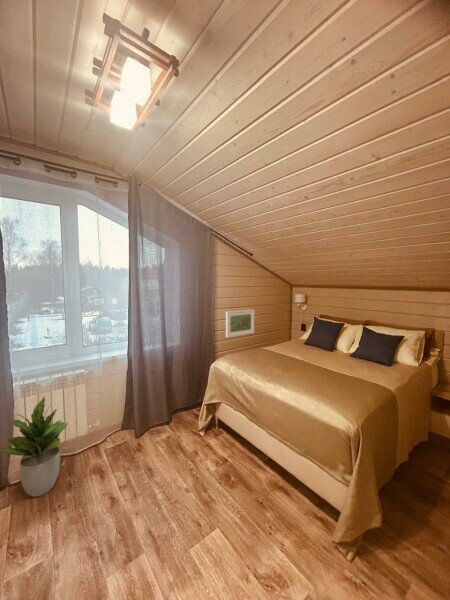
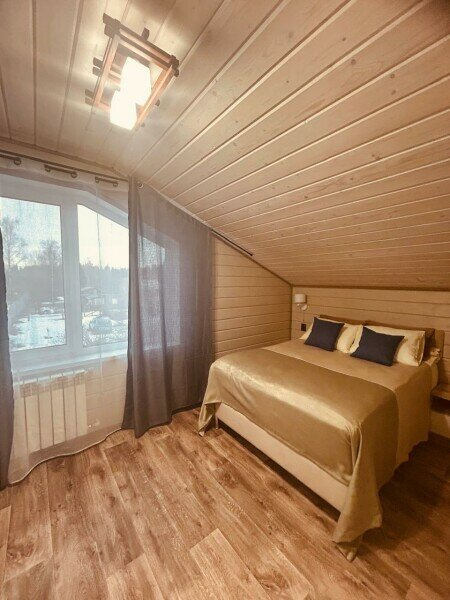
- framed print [225,308,255,339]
- potted plant [0,396,69,498]
